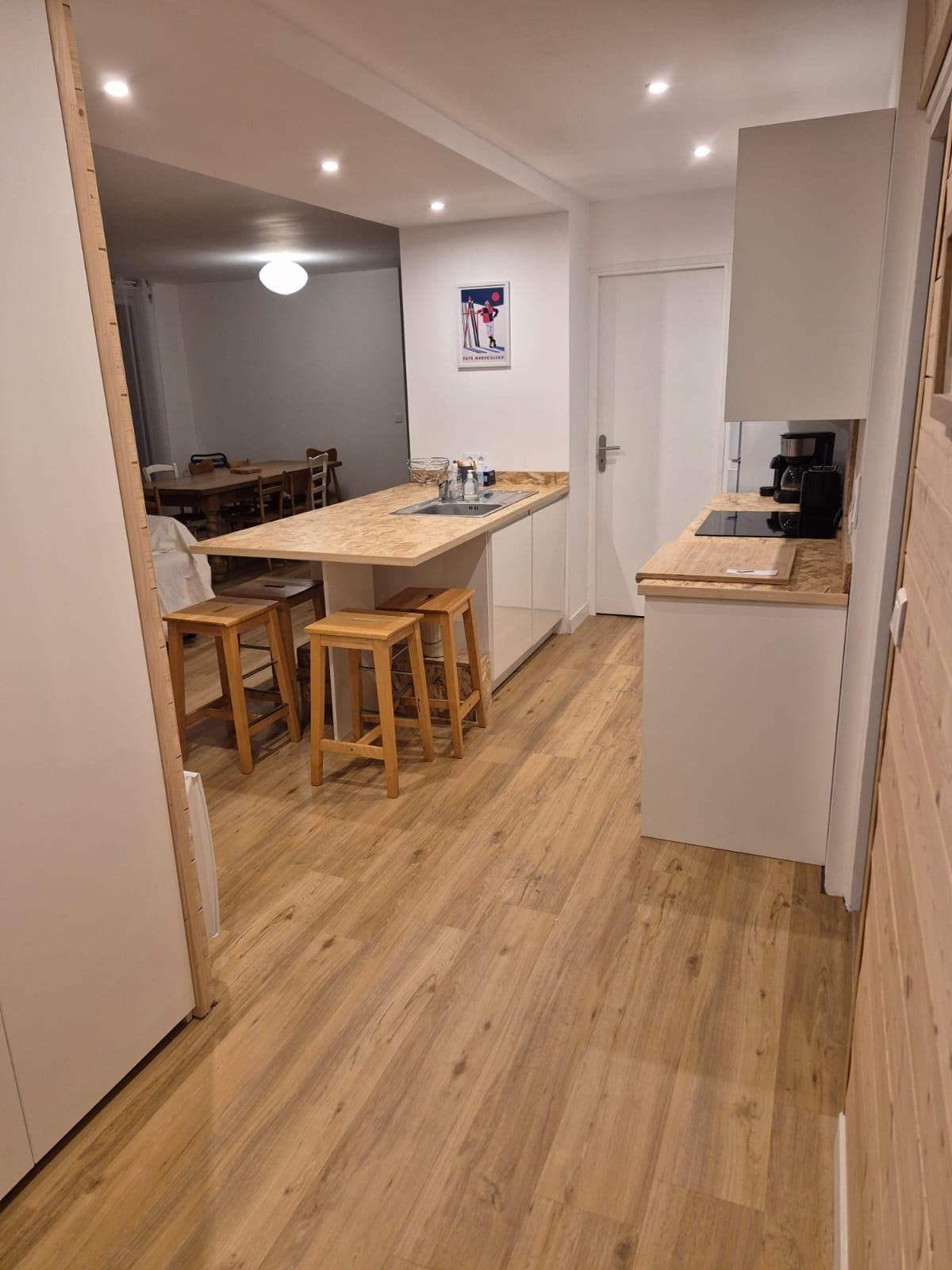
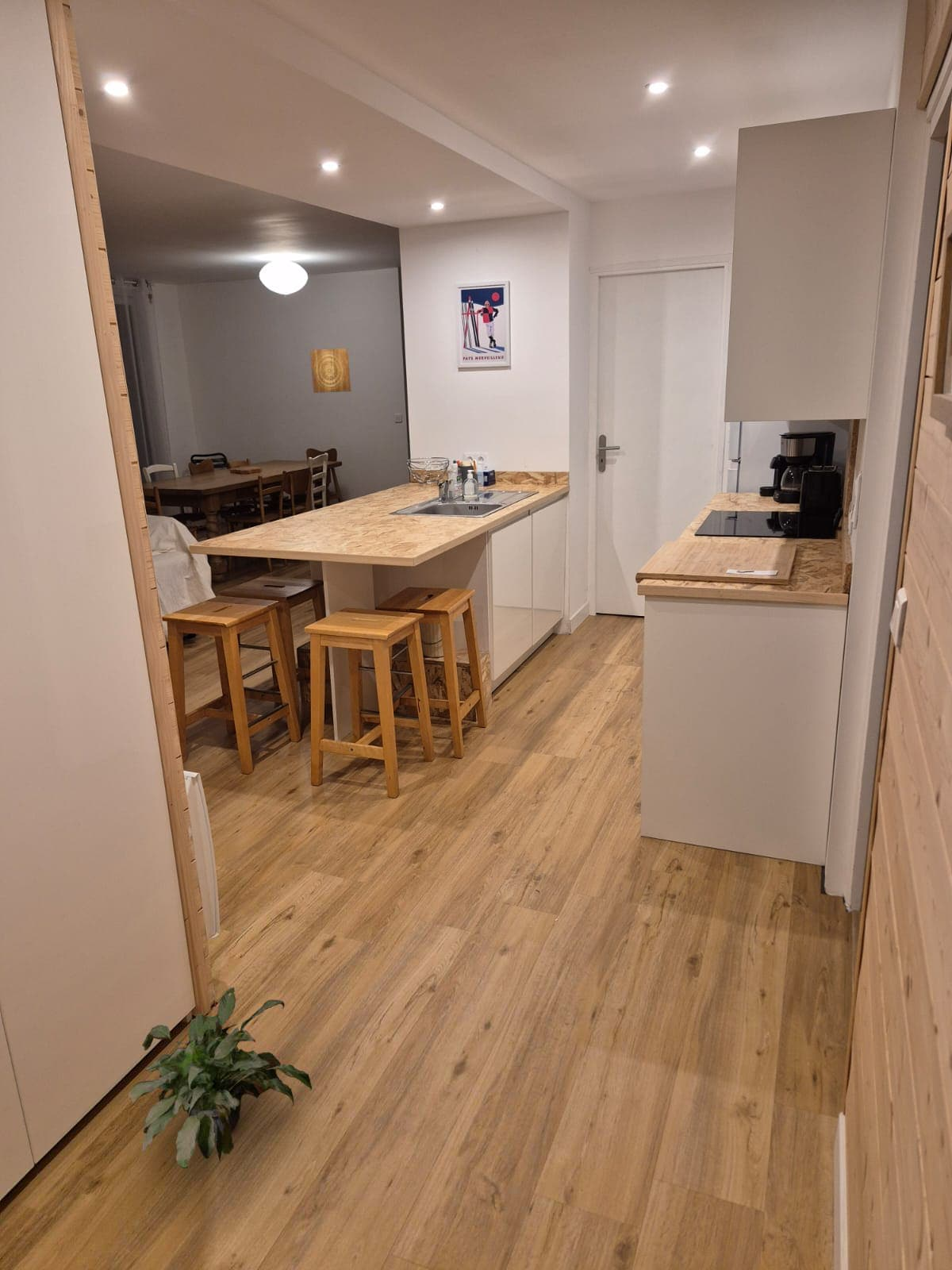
+ wall art [309,348,351,394]
+ potted plant [128,987,313,1169]
